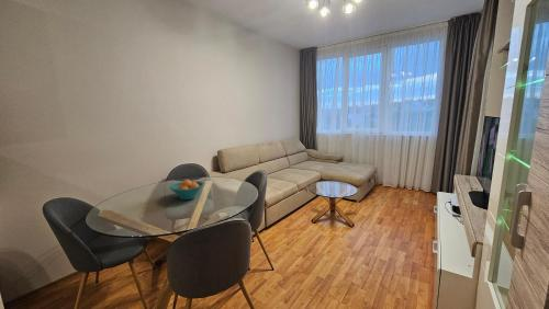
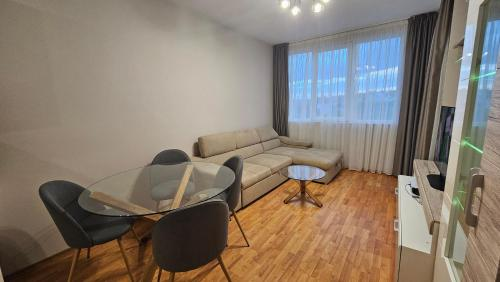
- fruit bowl [168,179,205,201]
